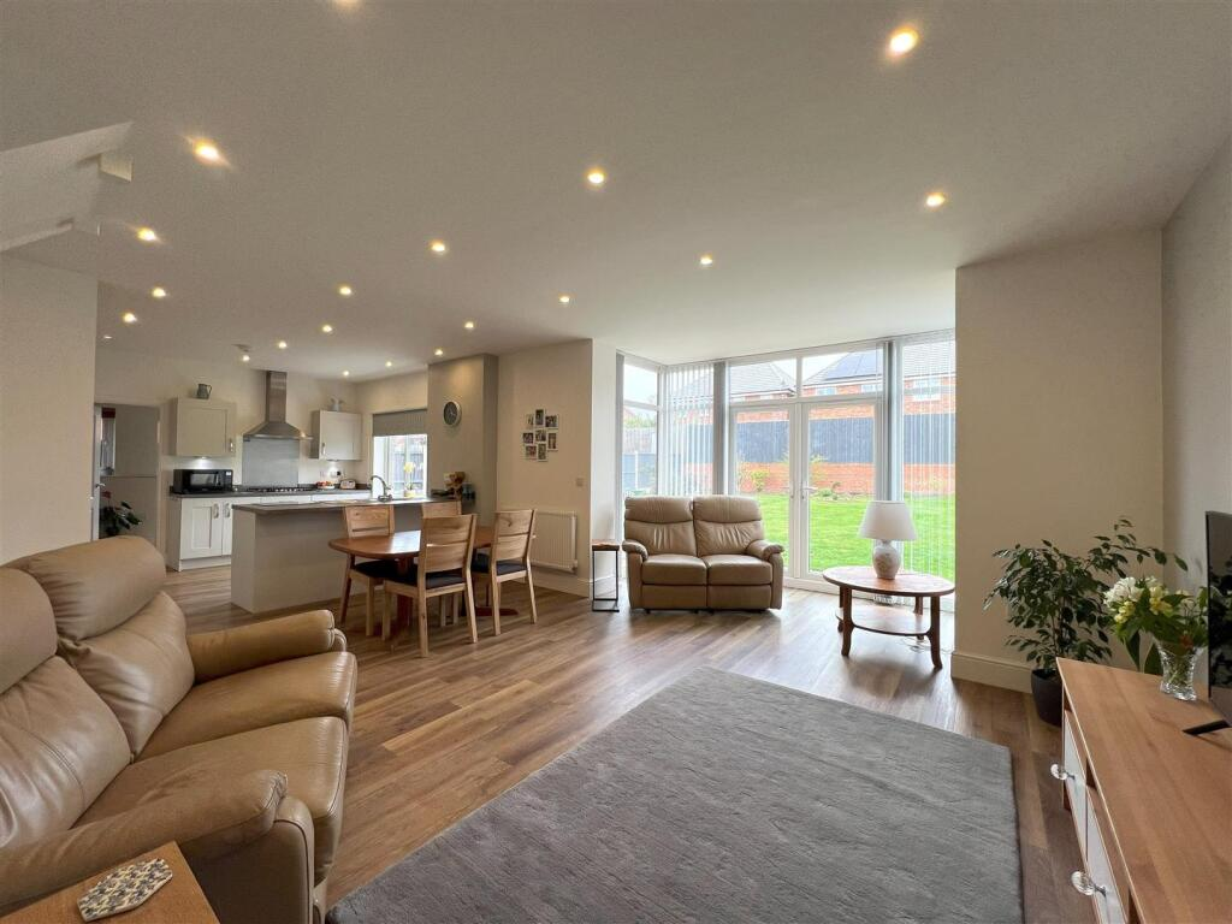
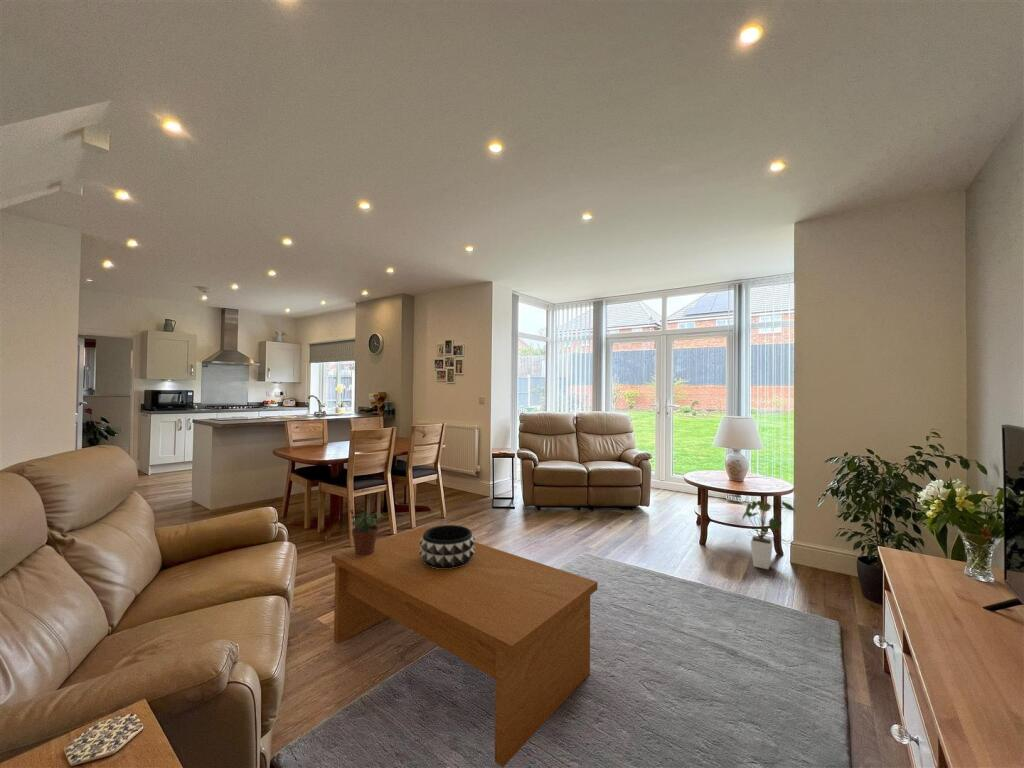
+ decorative bowl [419,524,476,569]
+ coffee table [331,525,598,768]
+ house plant [741,499,796,570]
+ potted plant [350,511,385,556]
